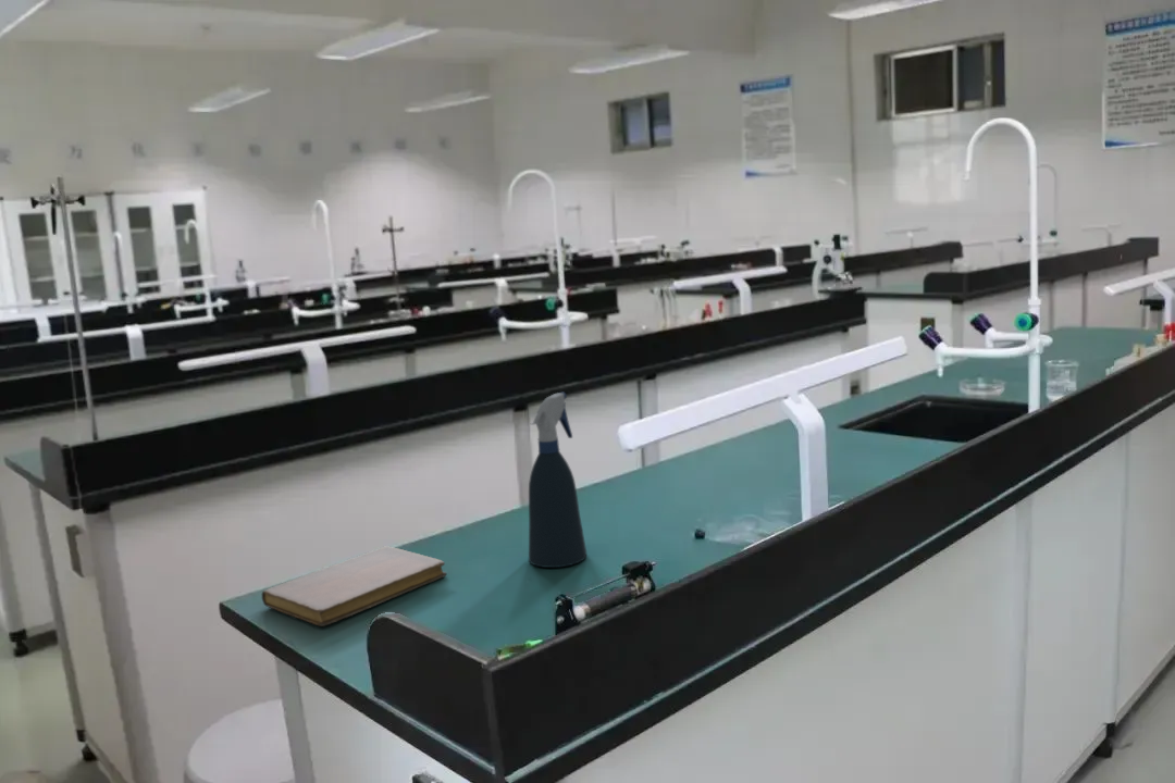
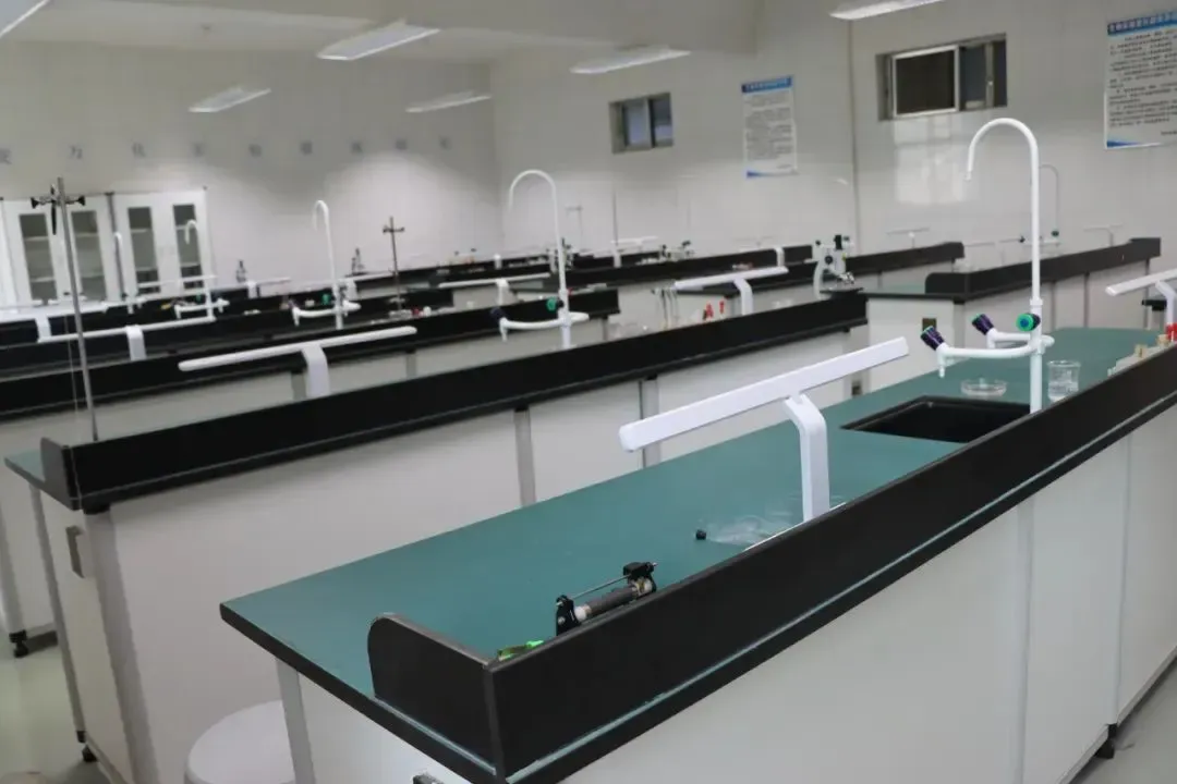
- spray bottle [528,391,588,569]
- notebook [261,545,447,627]
